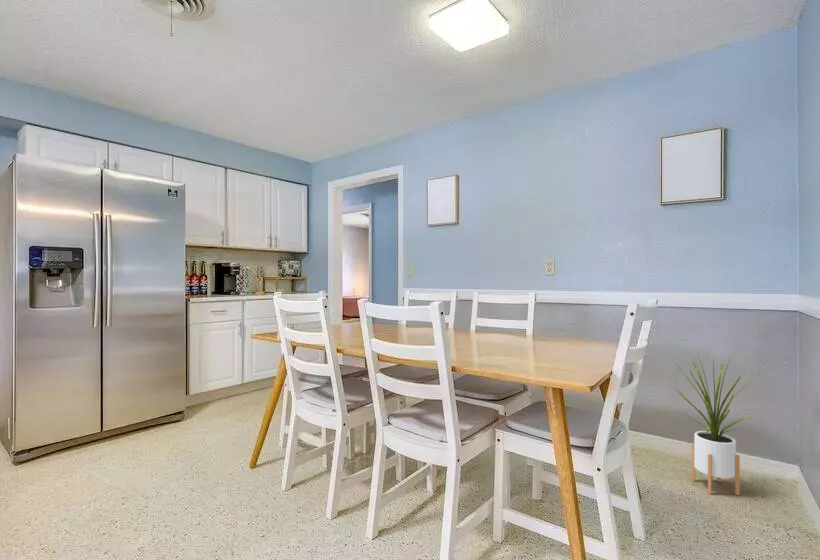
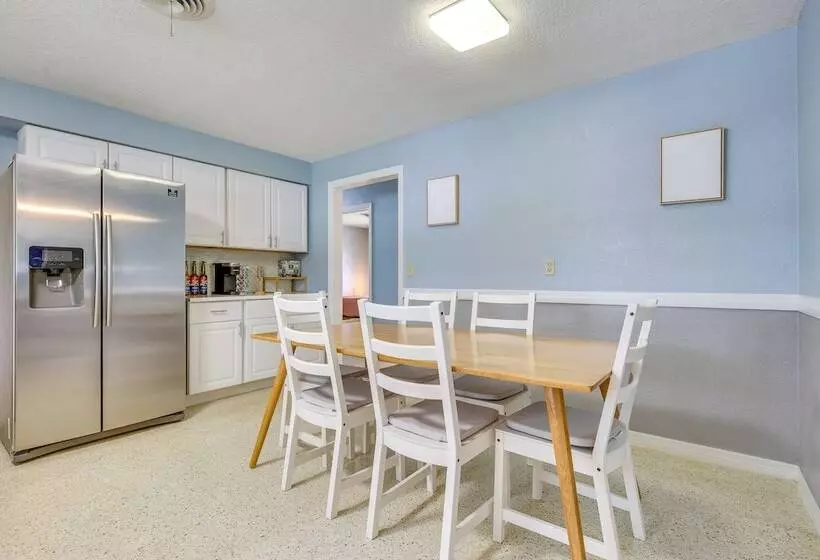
- house plant [674,354,763,496]
